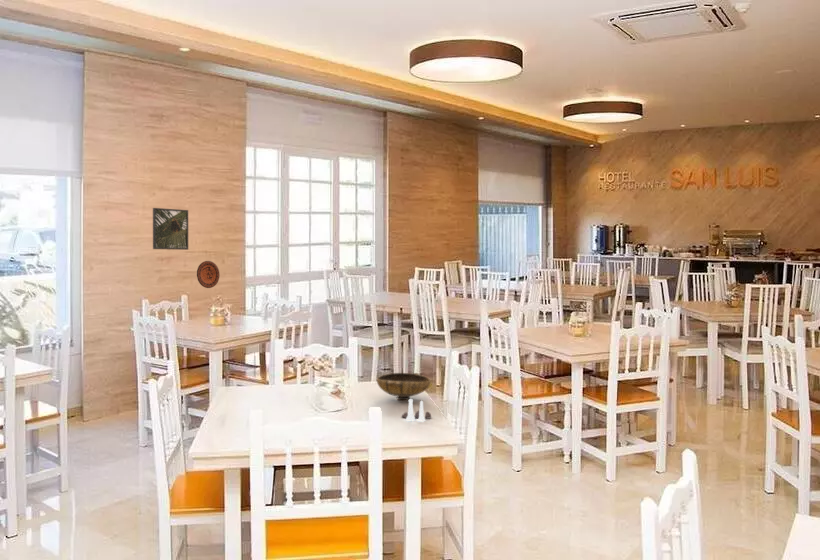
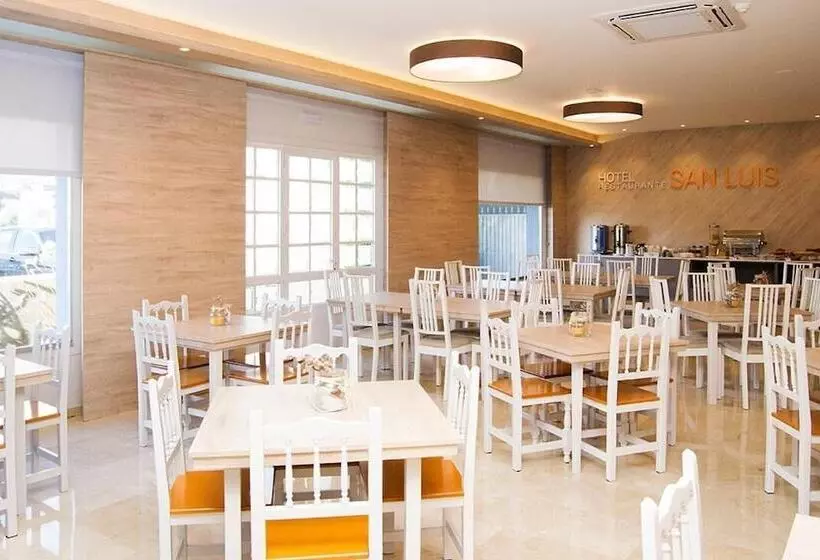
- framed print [152,207,189,251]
- salt and pepper shaker set [401,398,432,422]
- bowl [376,372,432,401]
- decorative plate [196,260,221,289]
